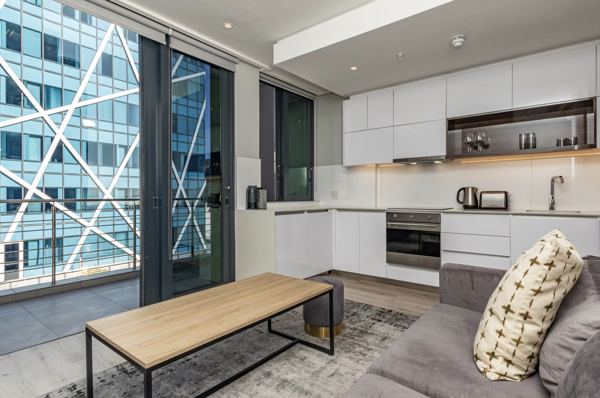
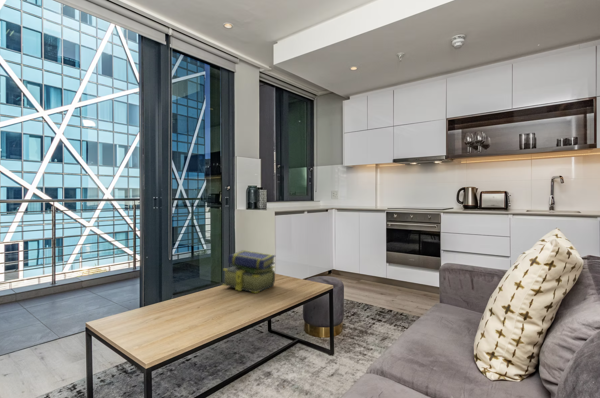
+ stack of books [221,249,276,294]
